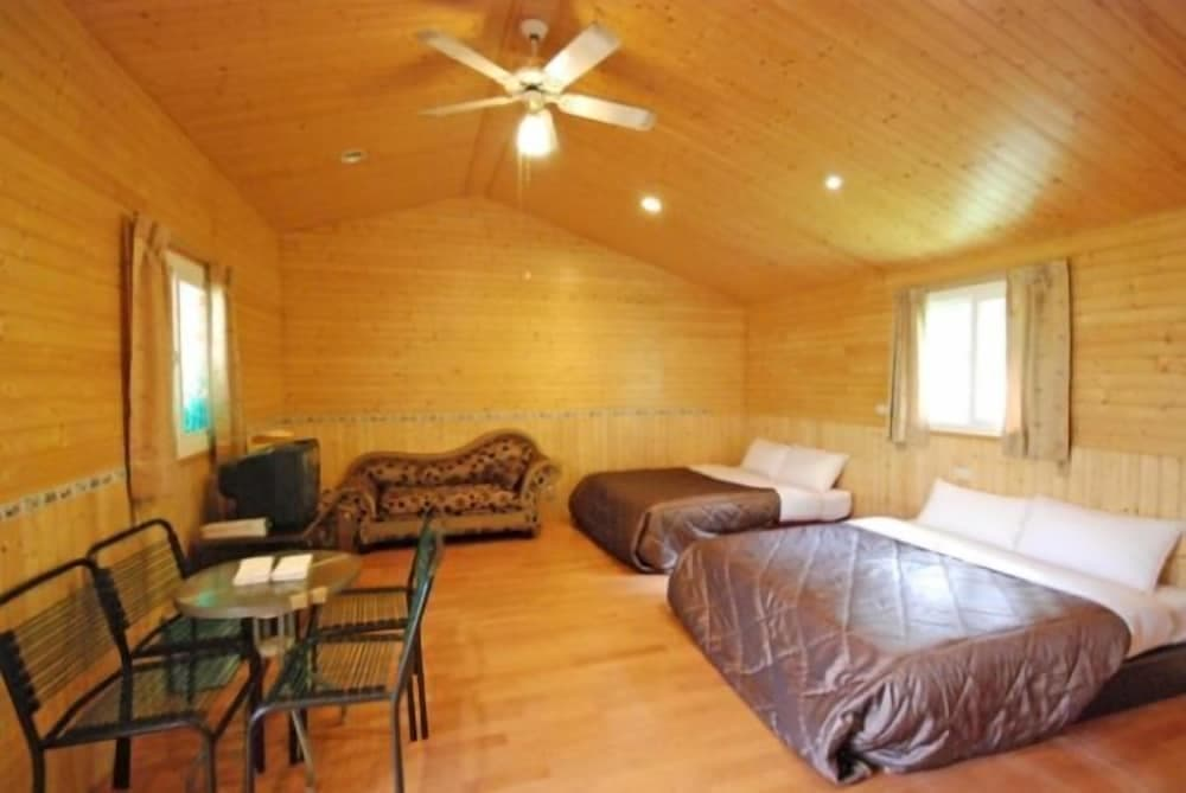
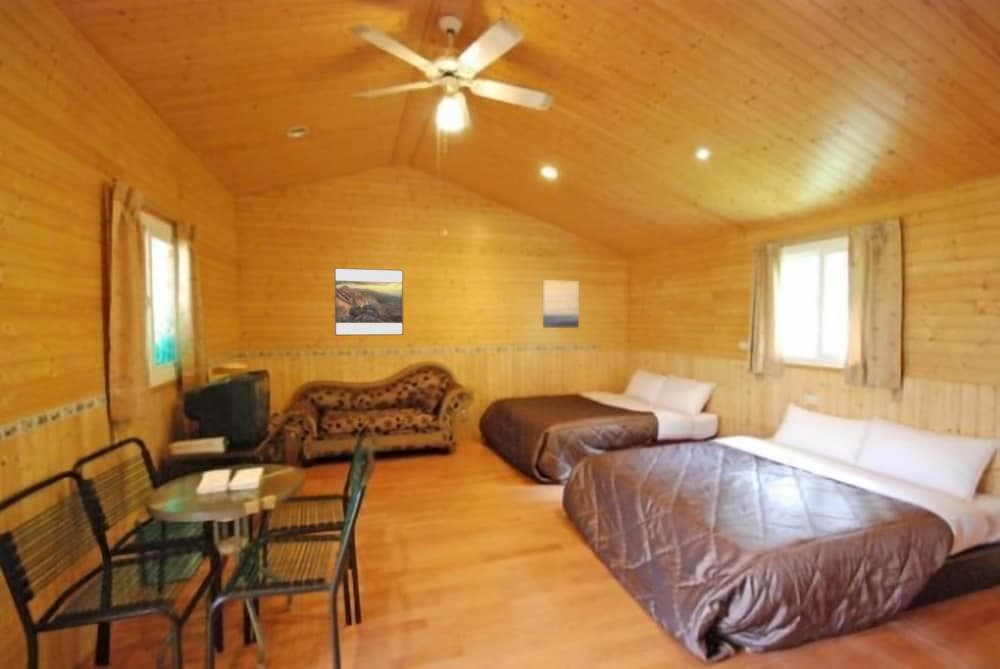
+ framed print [334,267,404,336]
+ wall art [542,279,580,329]
